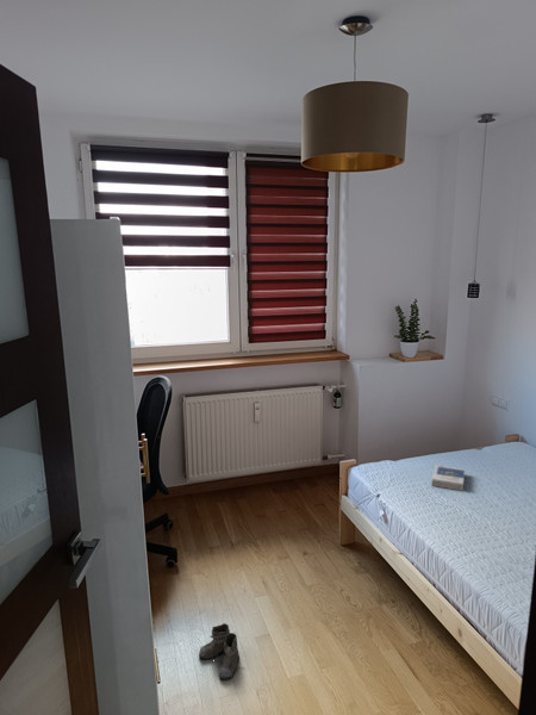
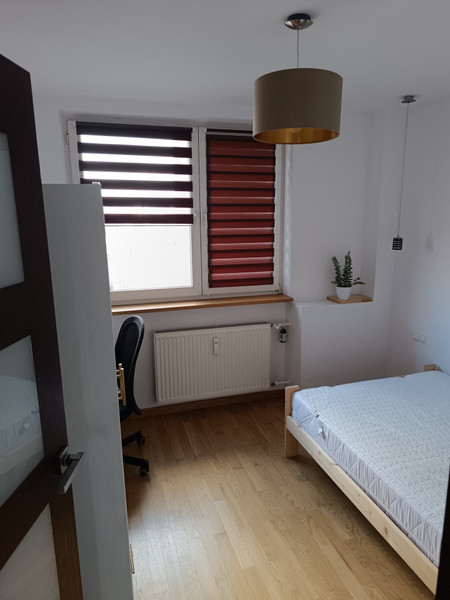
- hardback book [430,464,466,491]
- boots [198,622,245,682]
